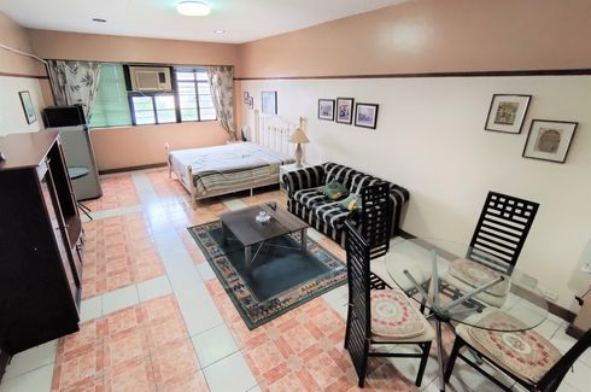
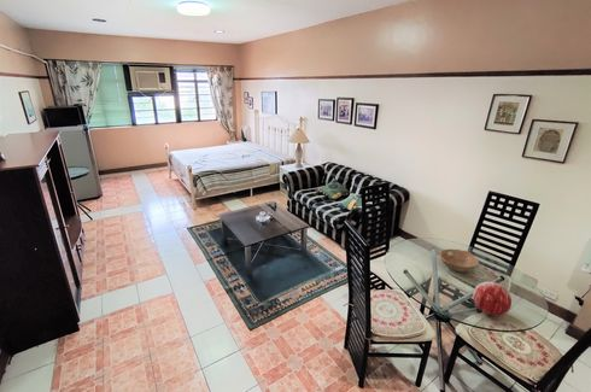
+ decorative orb [472,281,513,317]
+ bowl [438,248,480,273]
